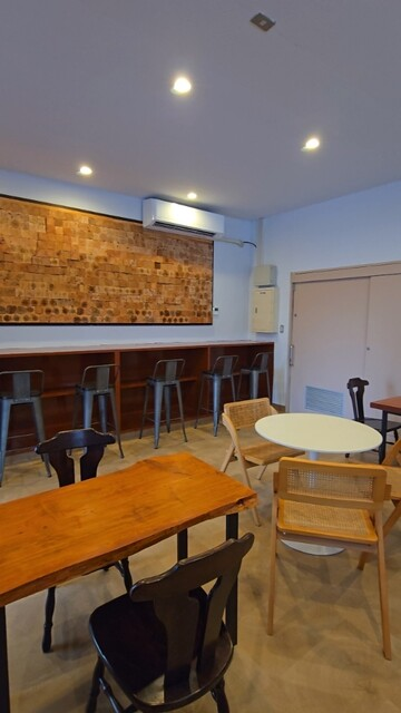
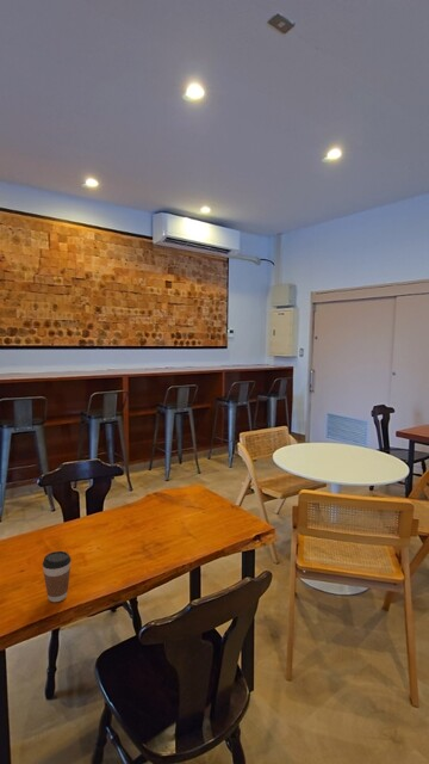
+ coffee cup [42,550,73,603]
